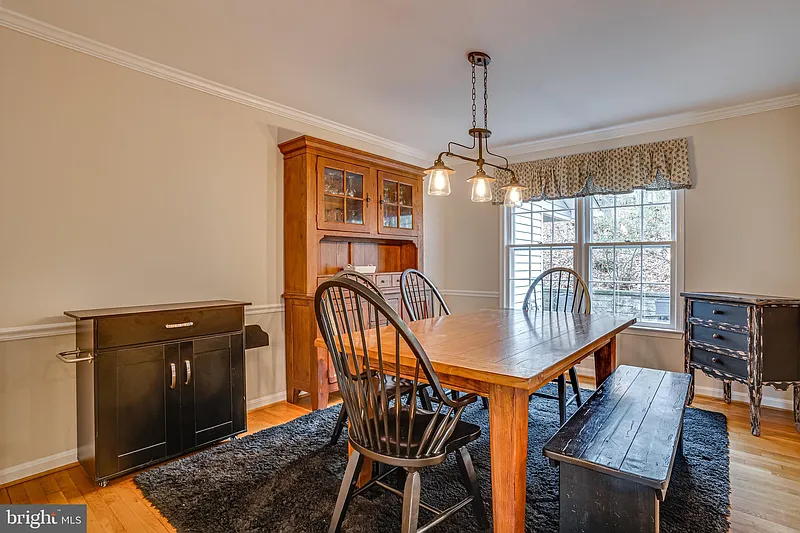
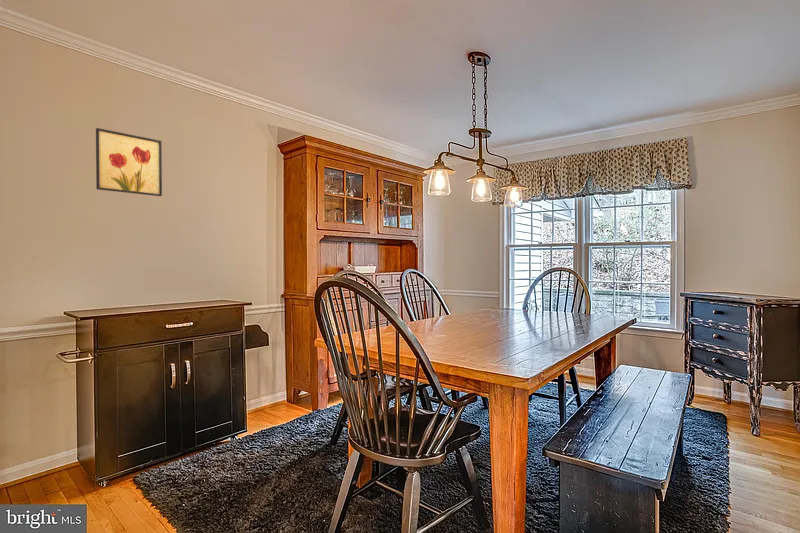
+ wall art [95,127,163,197]
